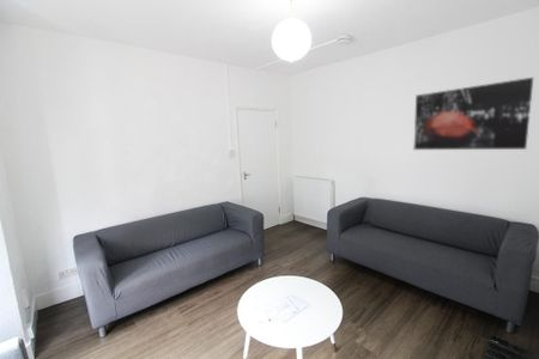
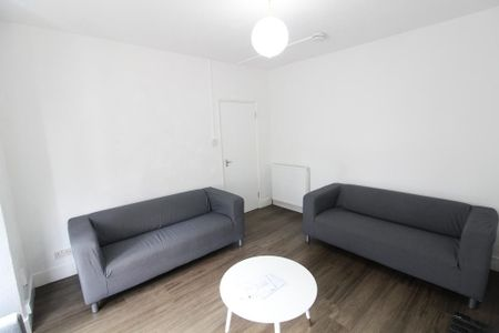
- wall art [413,77,534,151]
